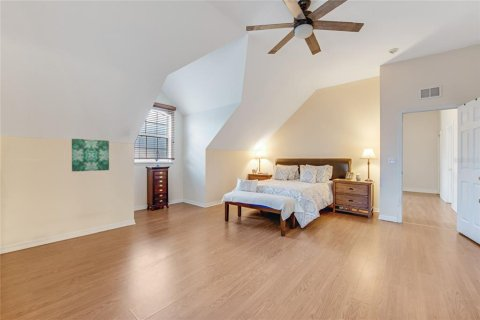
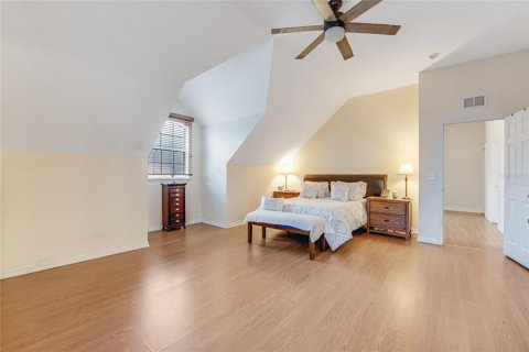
- wall art [71,138,110,172]
